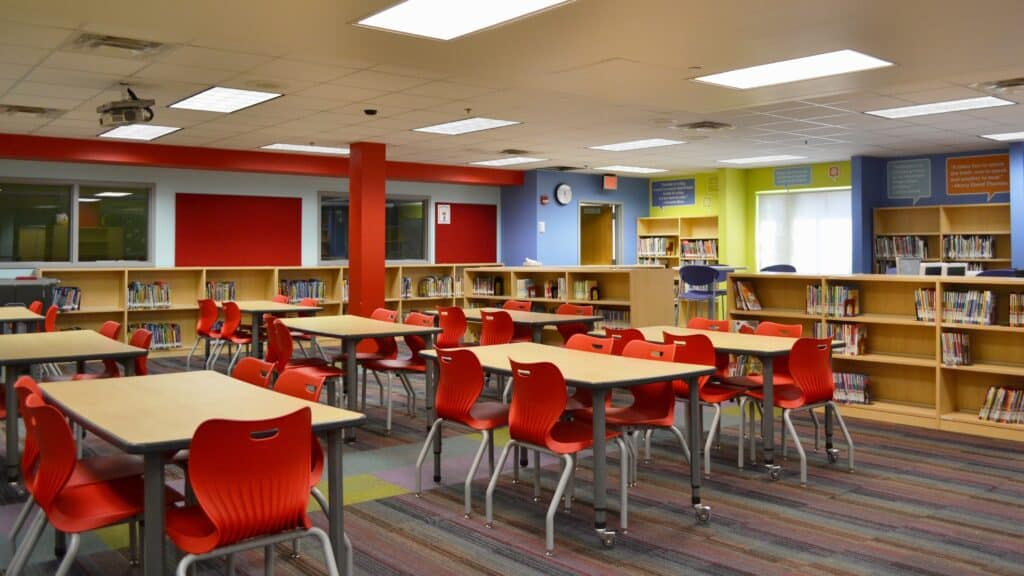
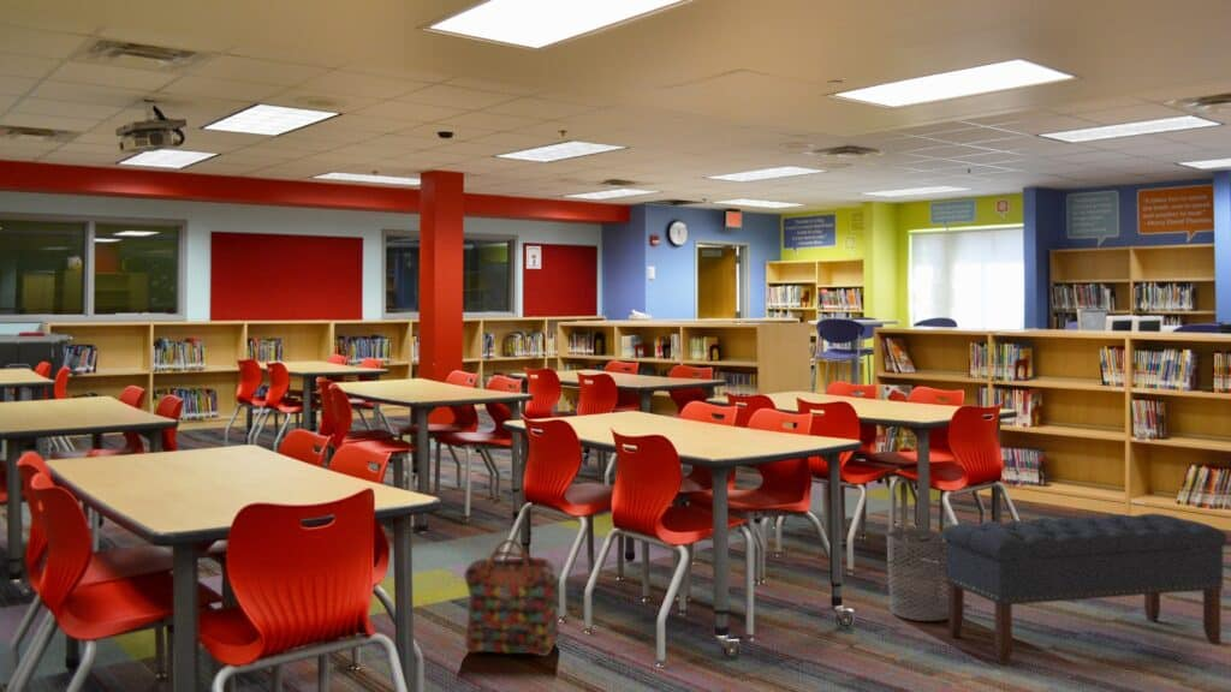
+ waste bin [886,529,948,622]
+ backpack [463,538,560,657]
+ bench [941,512,1229,664]
